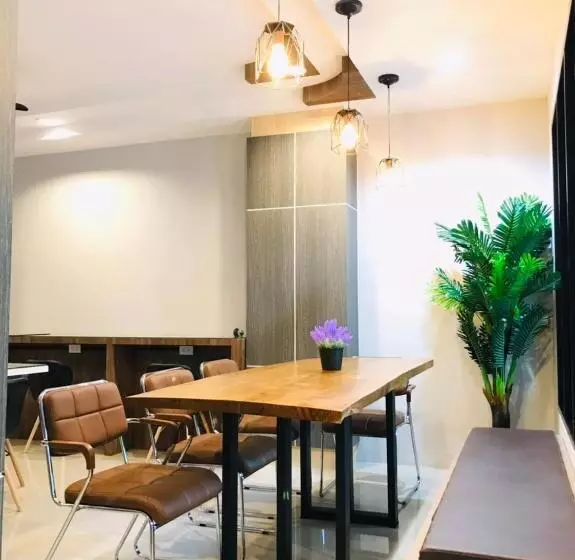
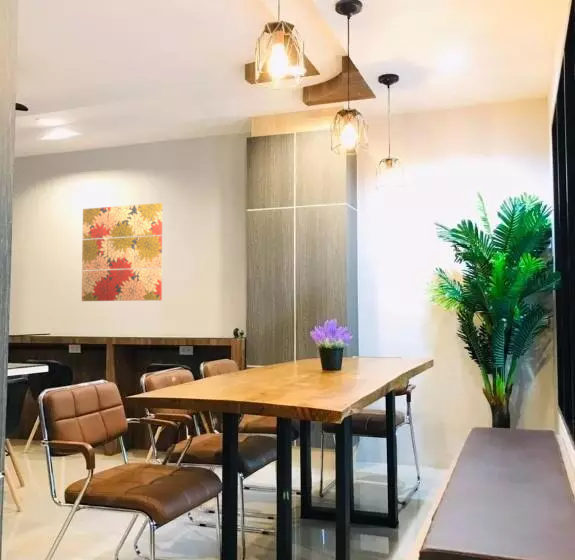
+ wall art [81,202,163,302]
